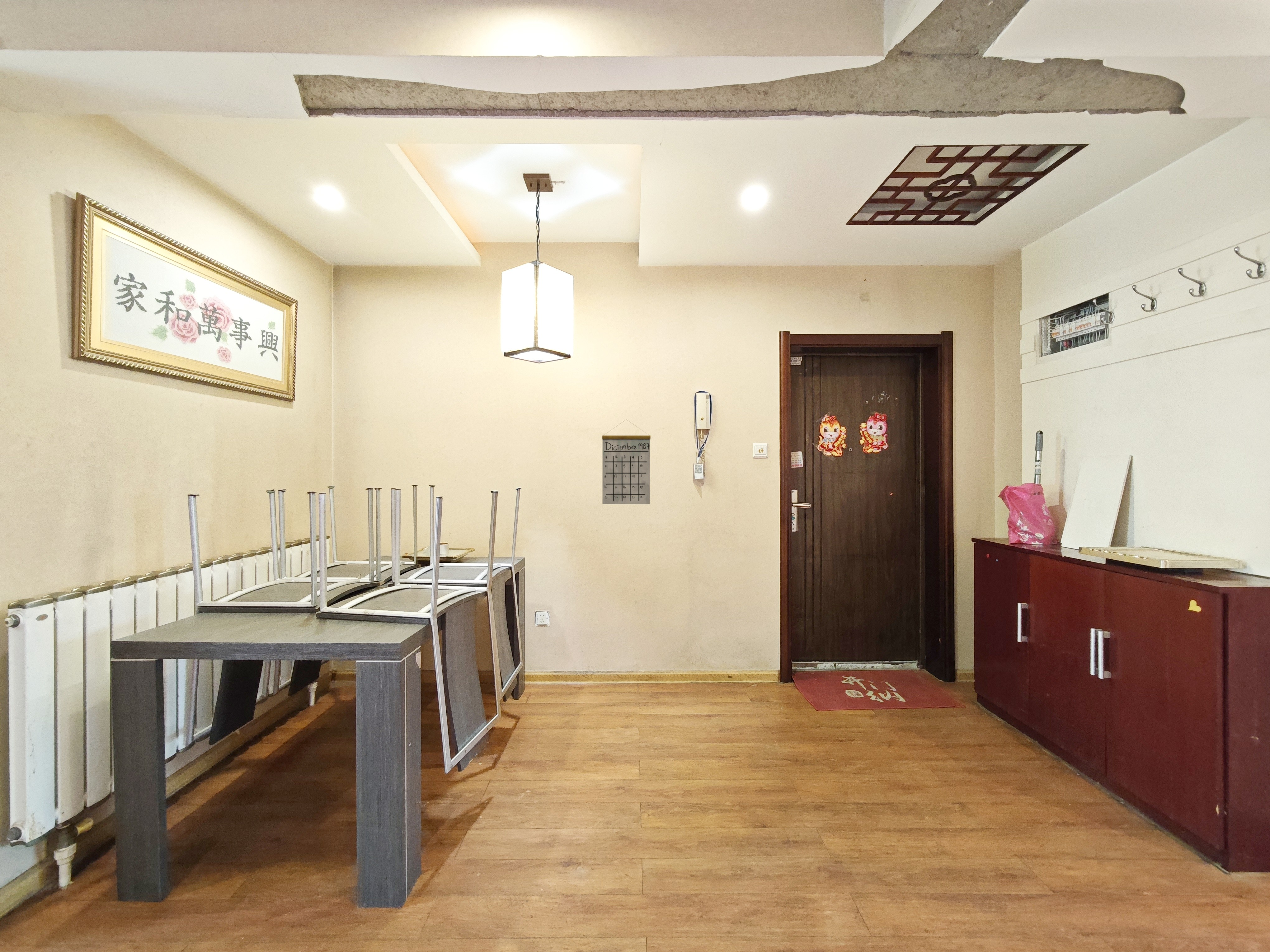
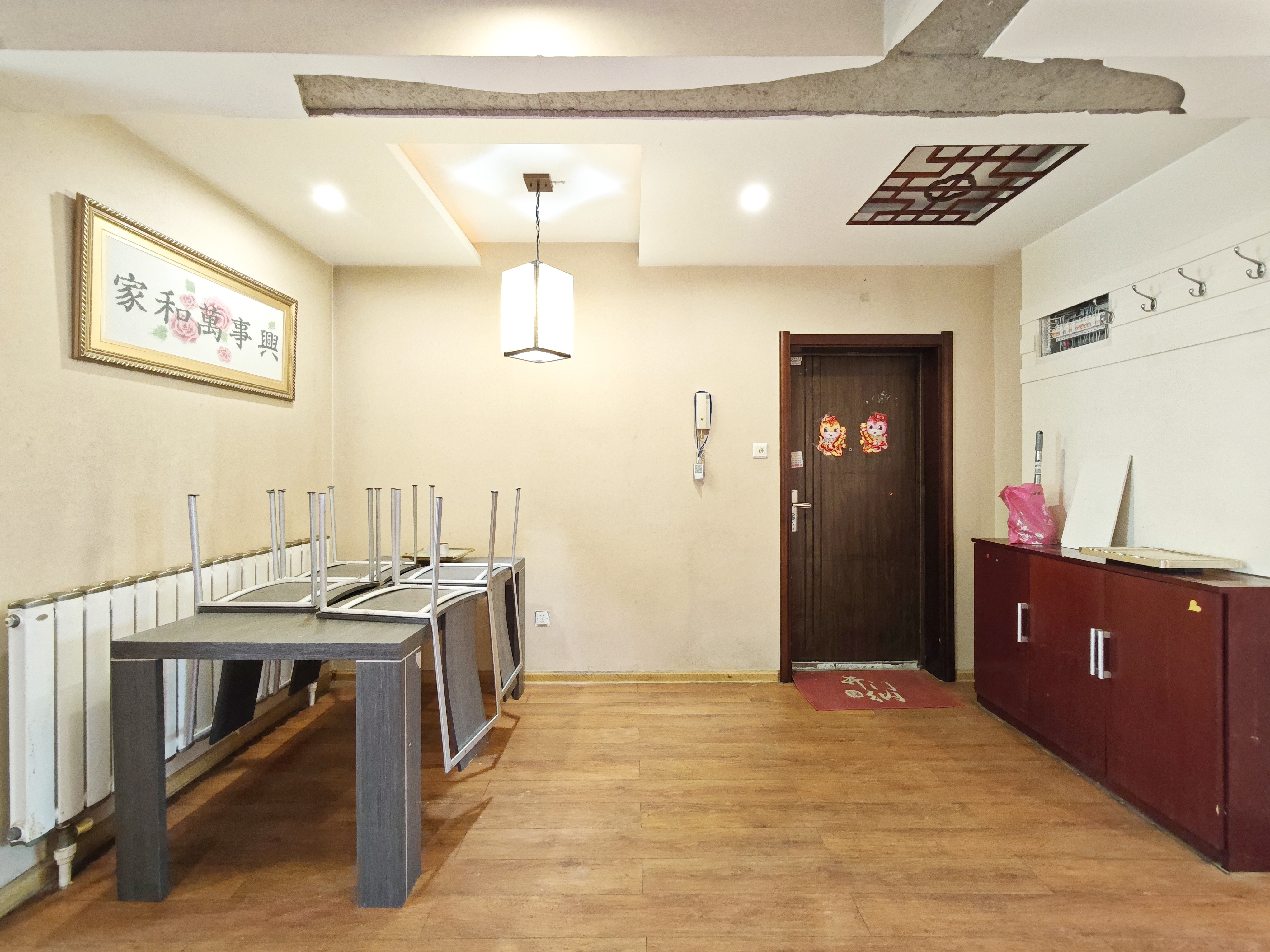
- calendar [602,419,651,505]
